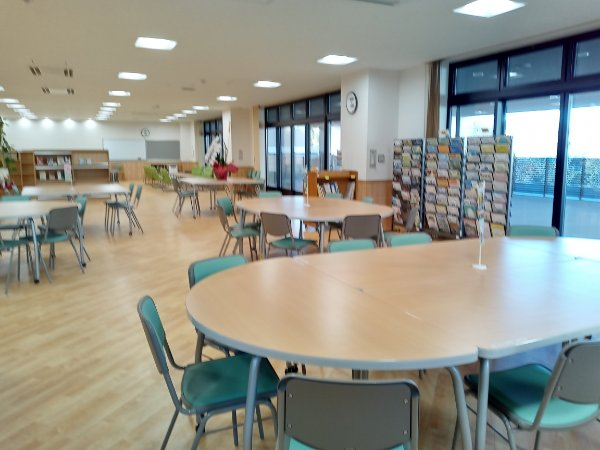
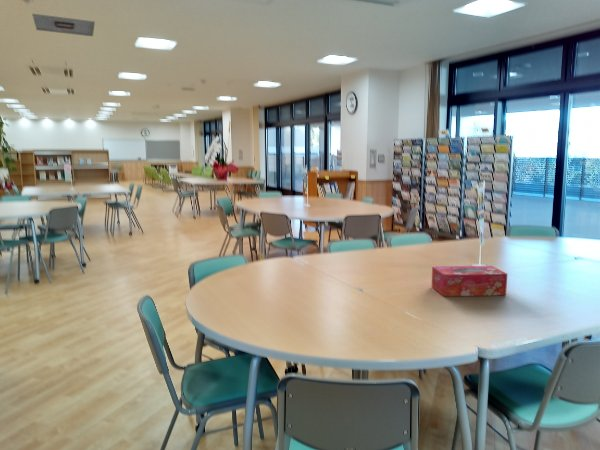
+ tissue box [431,265,508,297]
+ ceiling vent [31,13,96,37]
